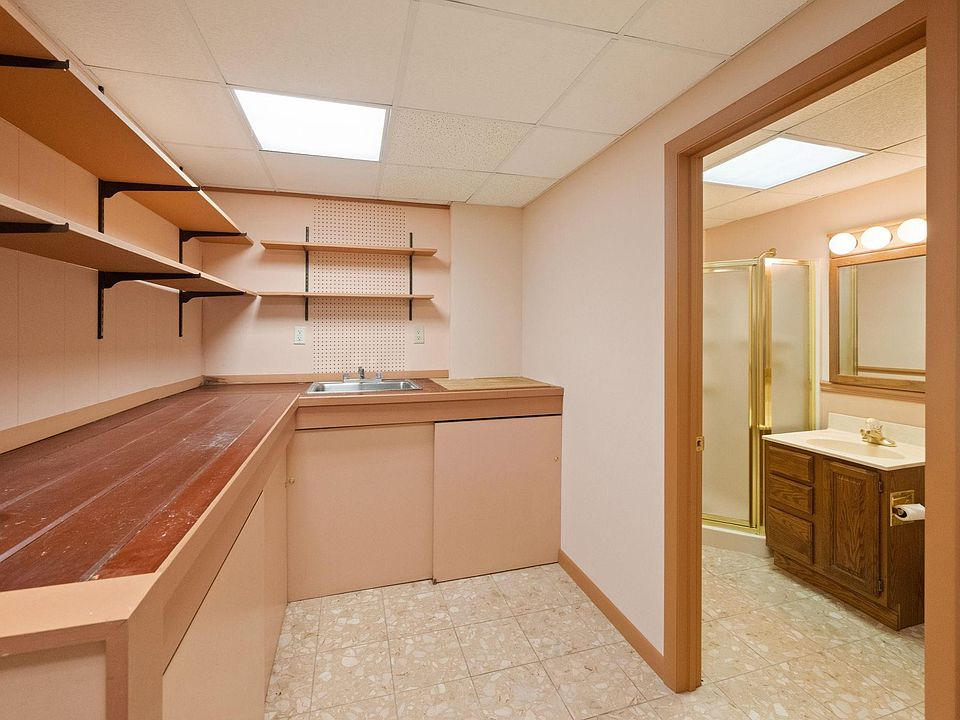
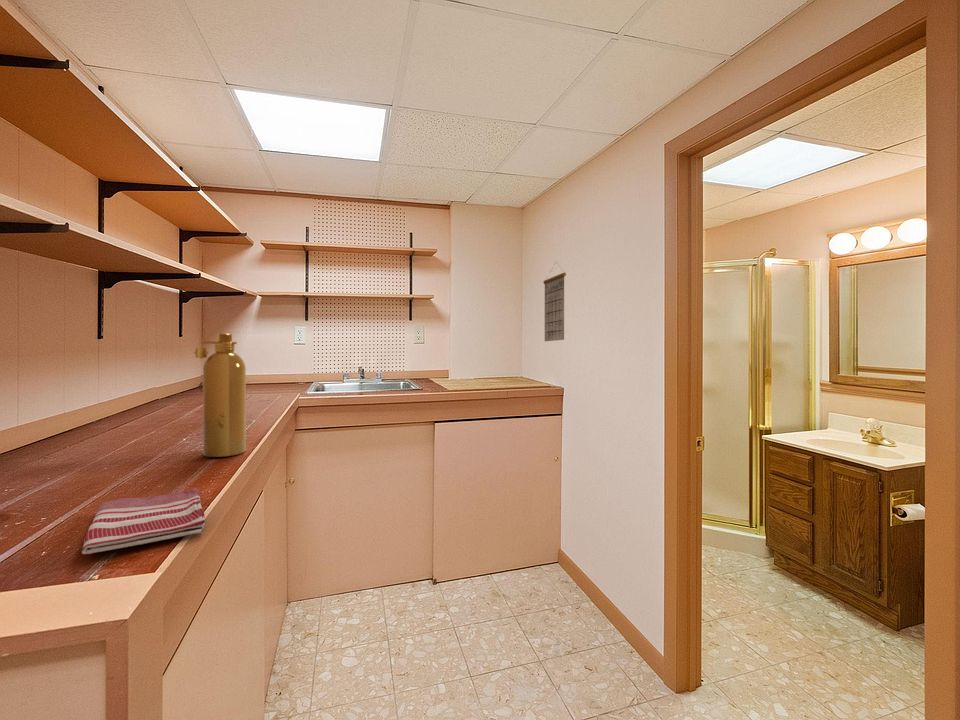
+ dish towel [81,487,206,555]
+ calendar [542,261,567,342]
+ spray bottle [193,333,247,458]
